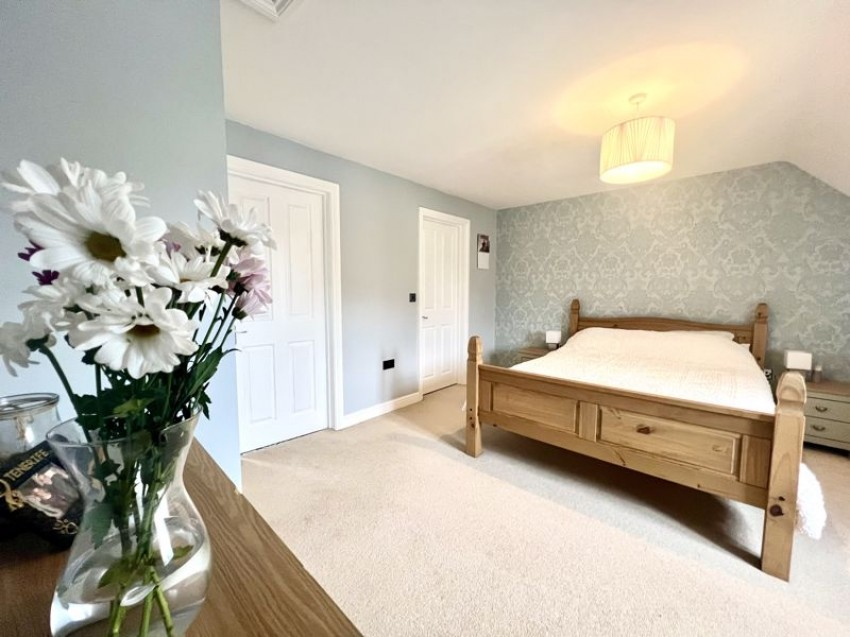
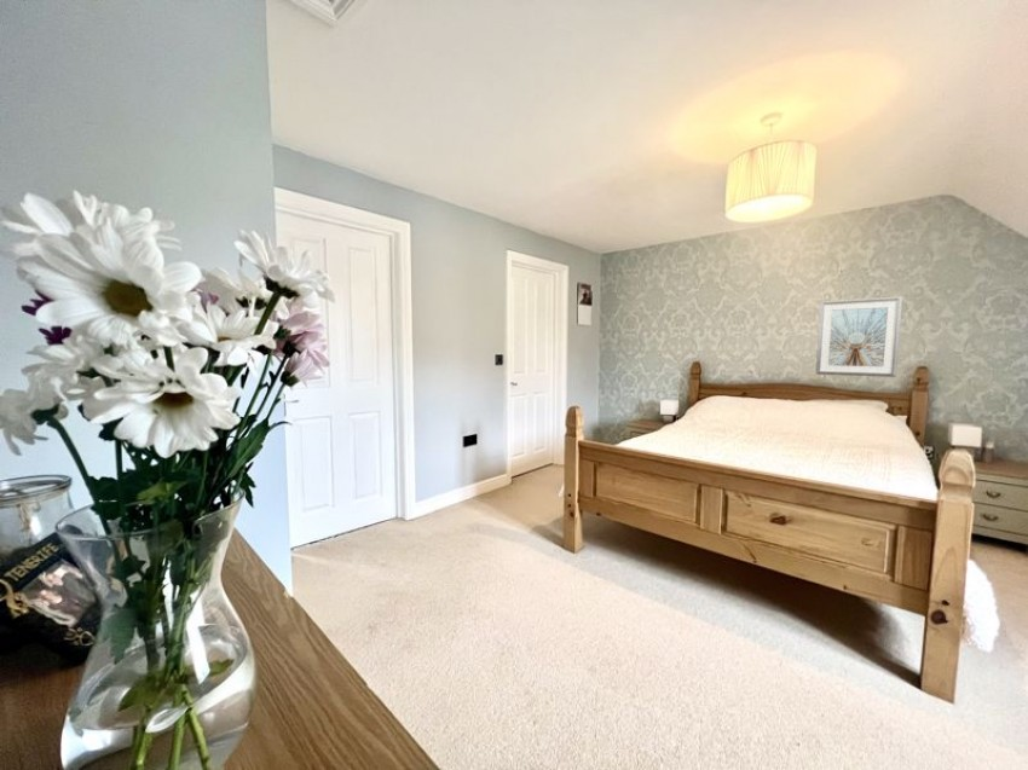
+ picture frame [814,295,903,378]
